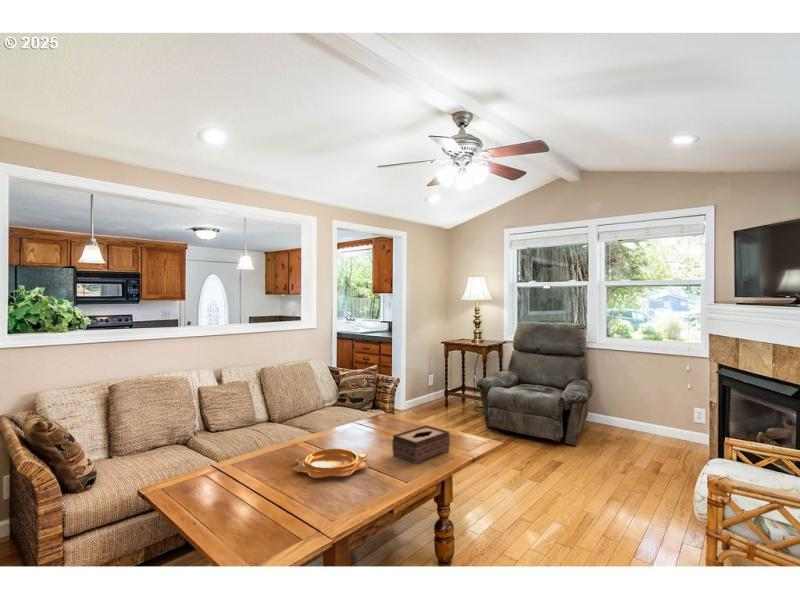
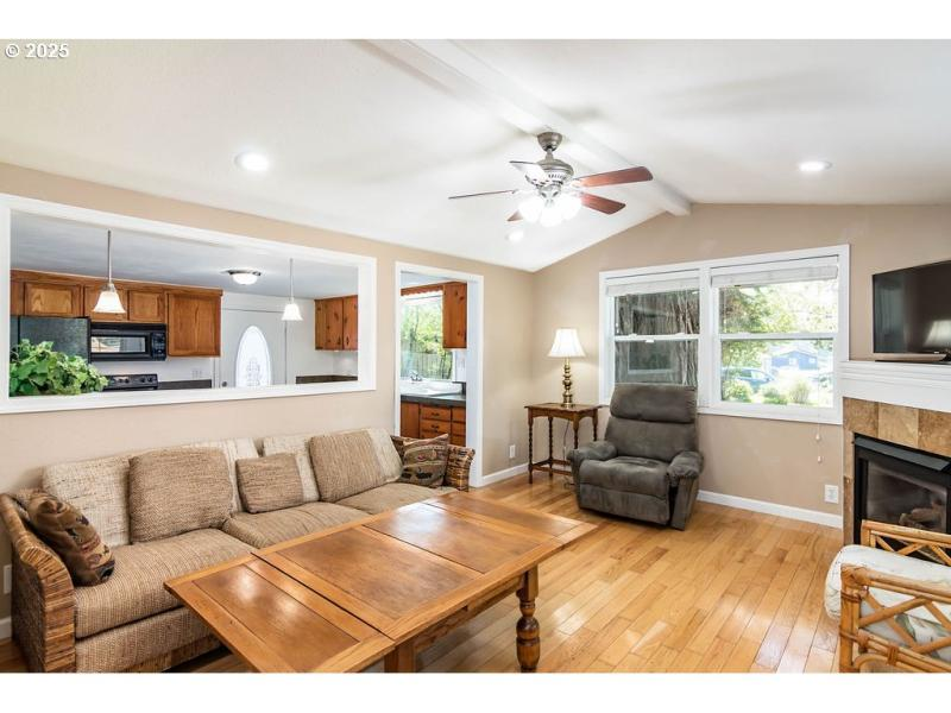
- tissue box [391,424,451,465]
- decorative bowl [293,448,369,479]
